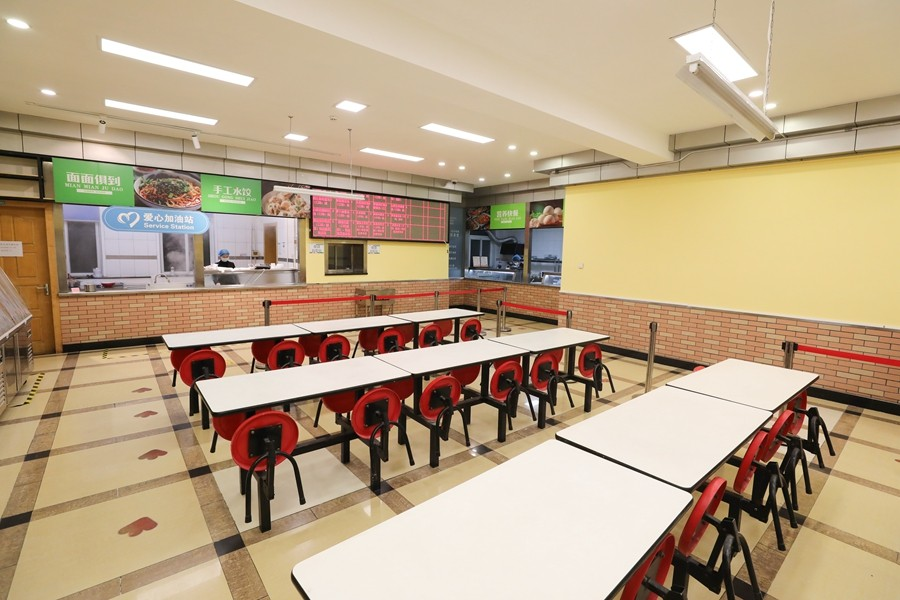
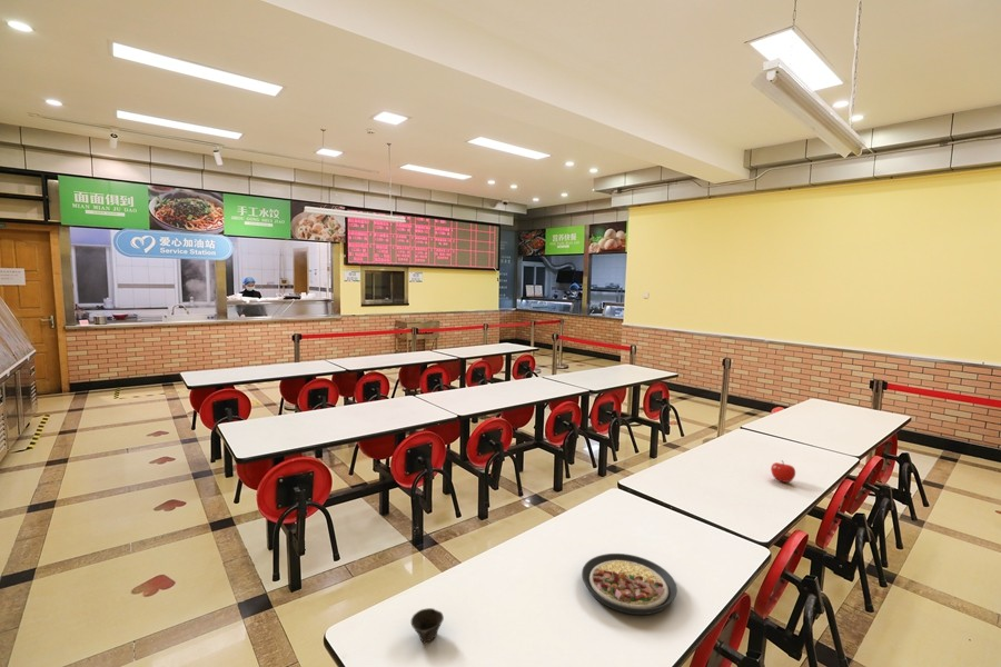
+ fruit [770,459,796,484]
+ cup [409,607,445,645]
+ plate [581,552,678,616]
